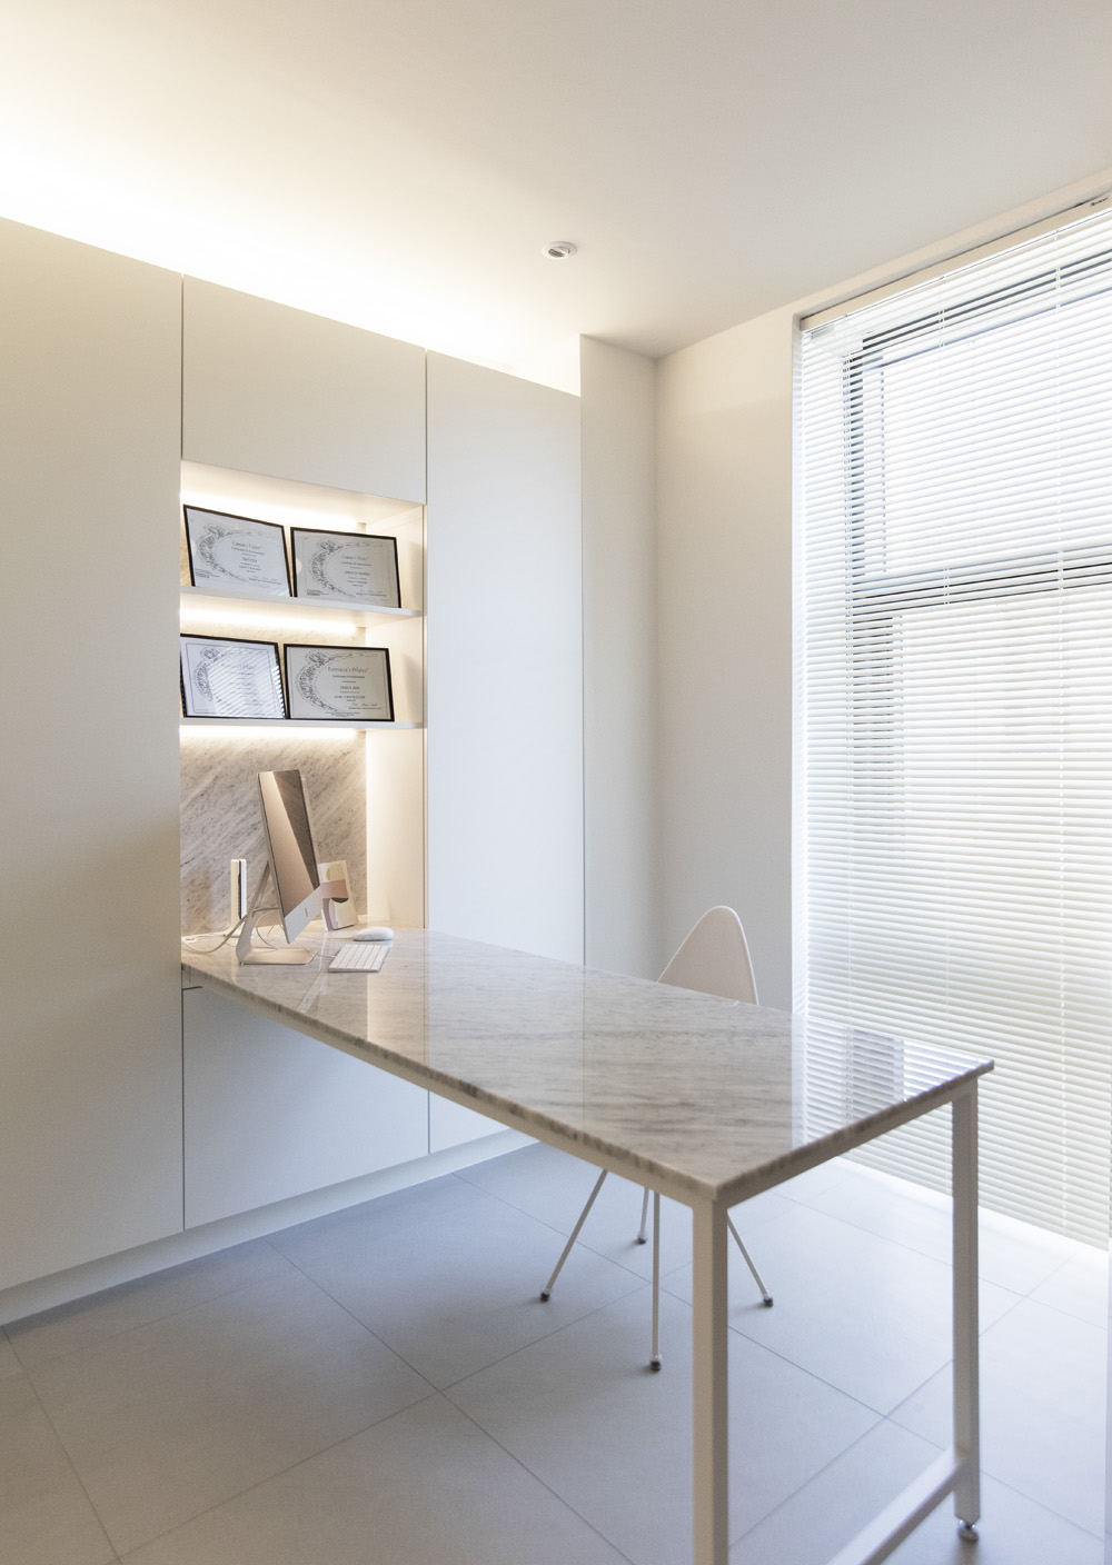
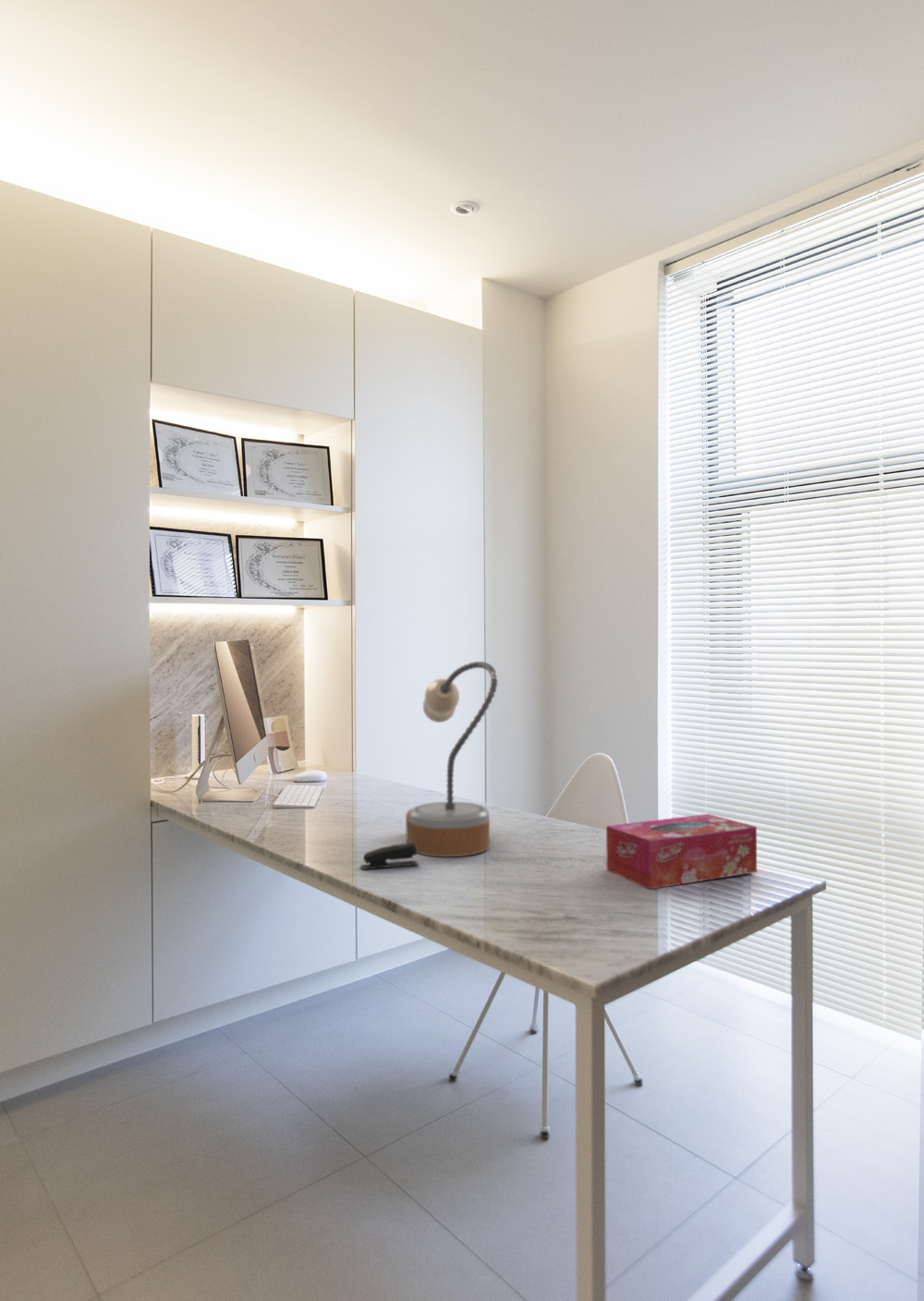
+ stapler [359,842,419,869]
+ tissue box [605,813,758,890]
+ table lamp [405,661,499,857]
